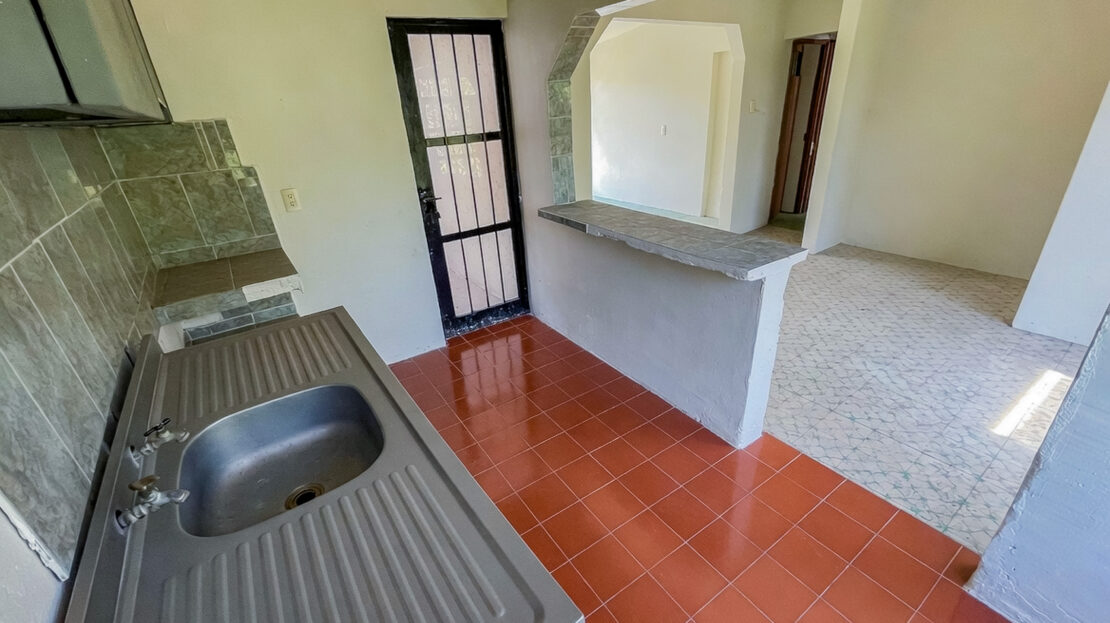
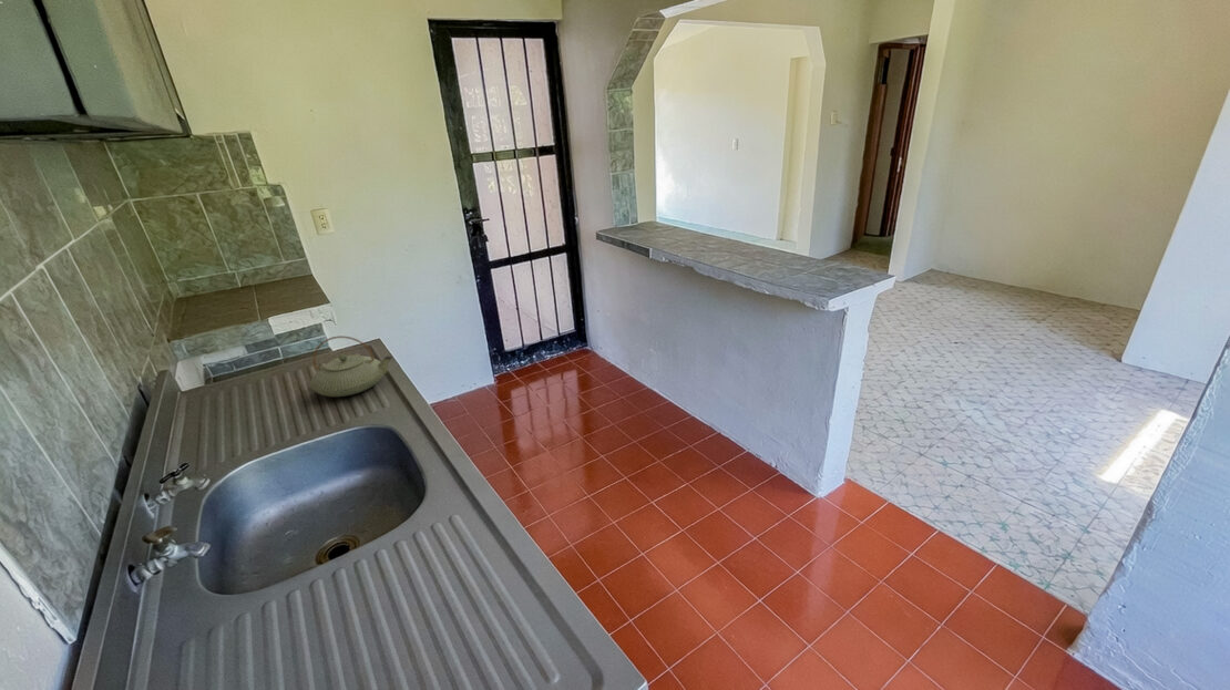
+ teapot [308,336,393,398]
